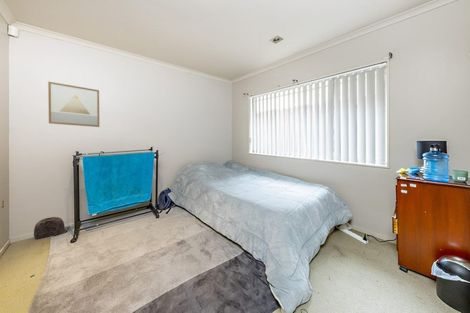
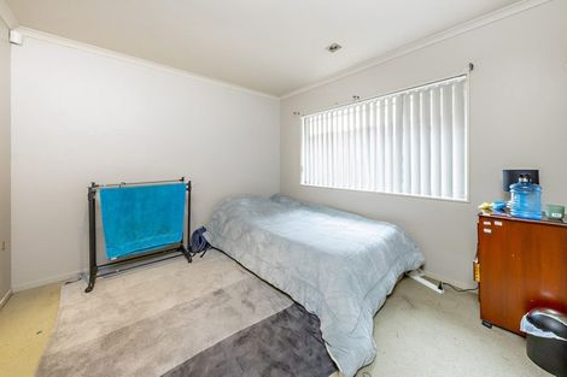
- bag [33,216,66,239]
- wall art [47,81,100,128]
